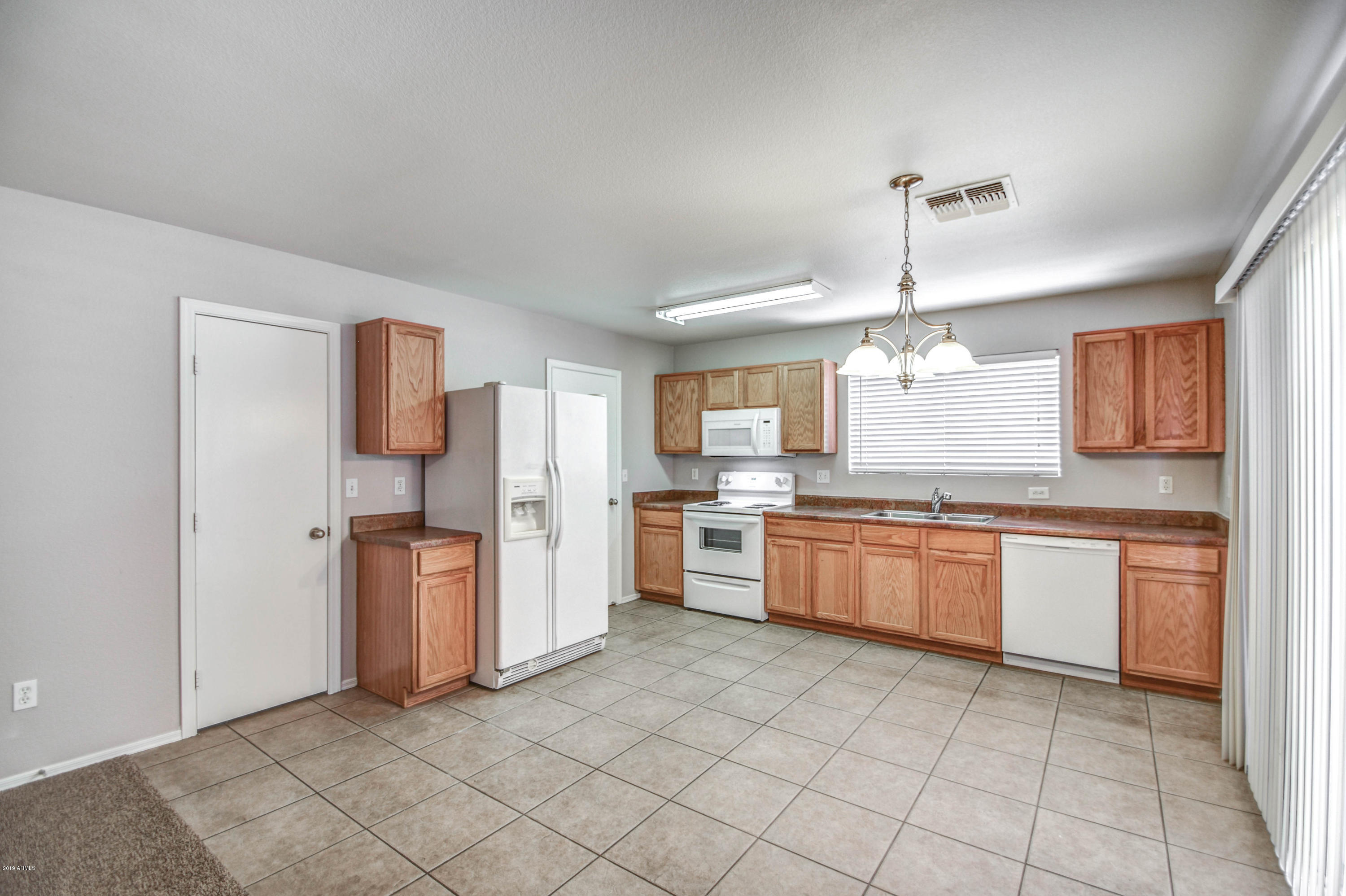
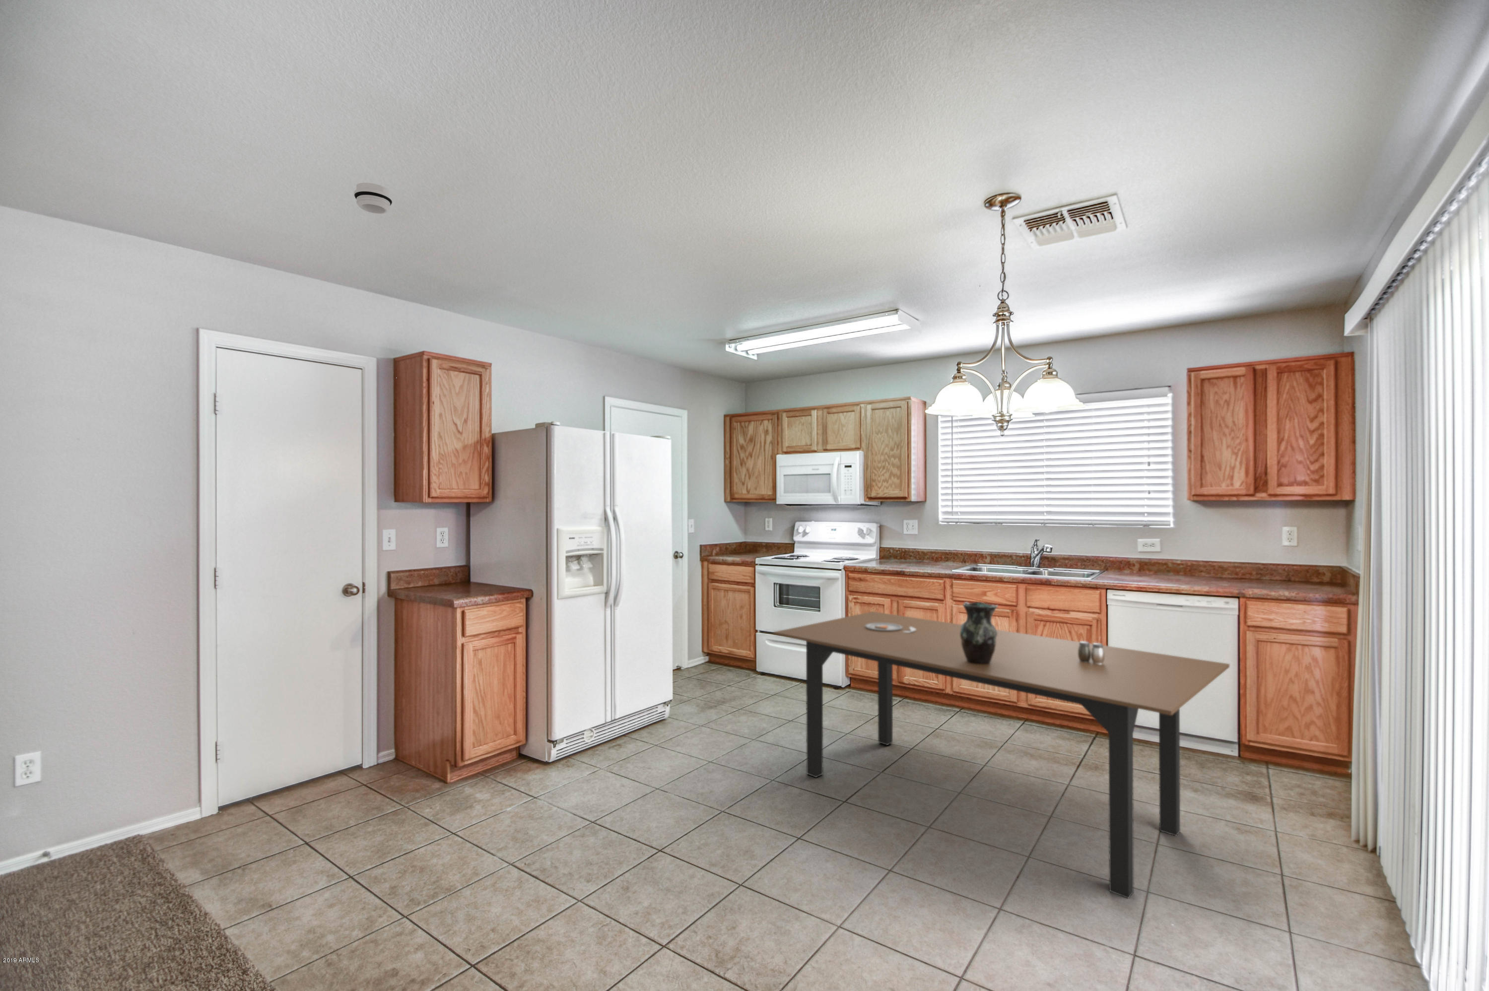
+ vase [960,602,999,664]
+ salt and pepper shaker [1079,640,1104,664]
+ smoke detector [353,182,393,215]
+ dinner plate [865,623,916,633]
+ dining table [773,611,1230,899]
